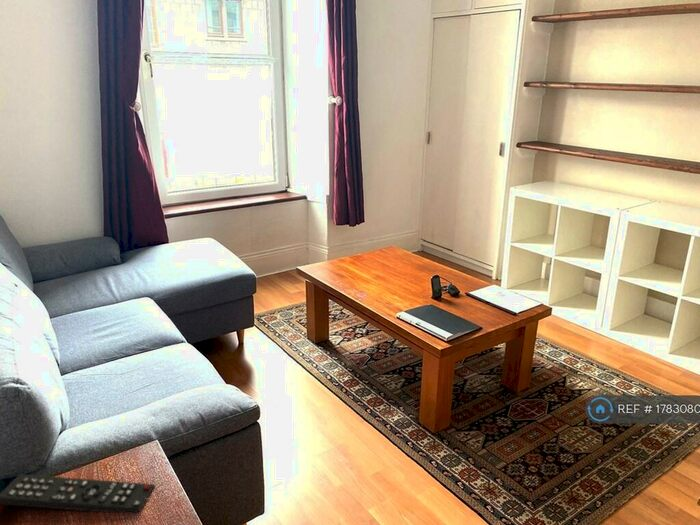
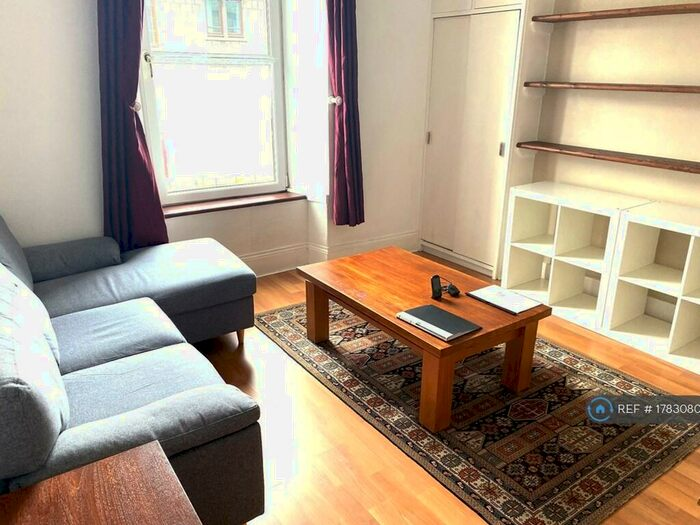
- remote control [0,473,156,513]
